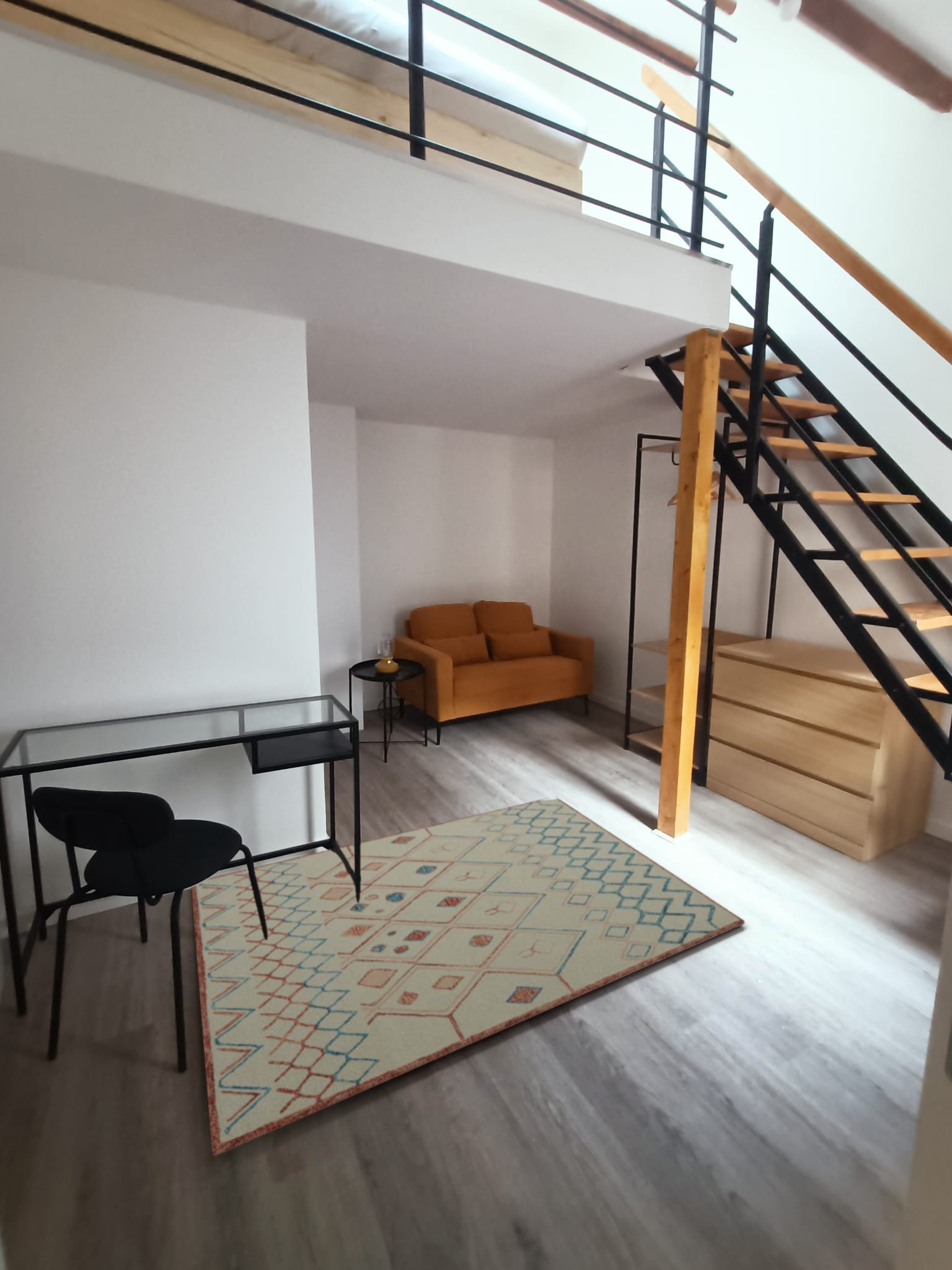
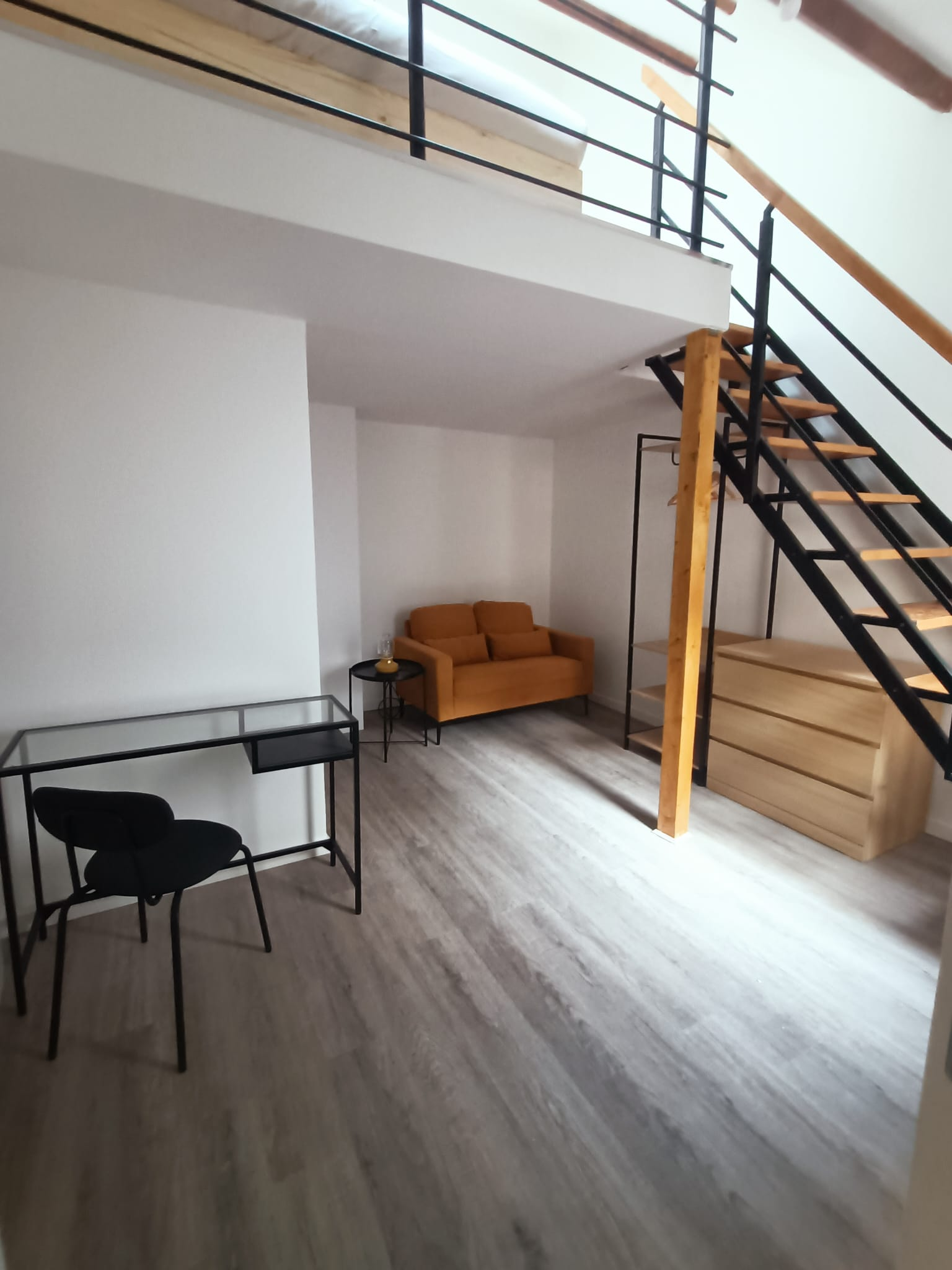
- rug [191,796,746,1157]
